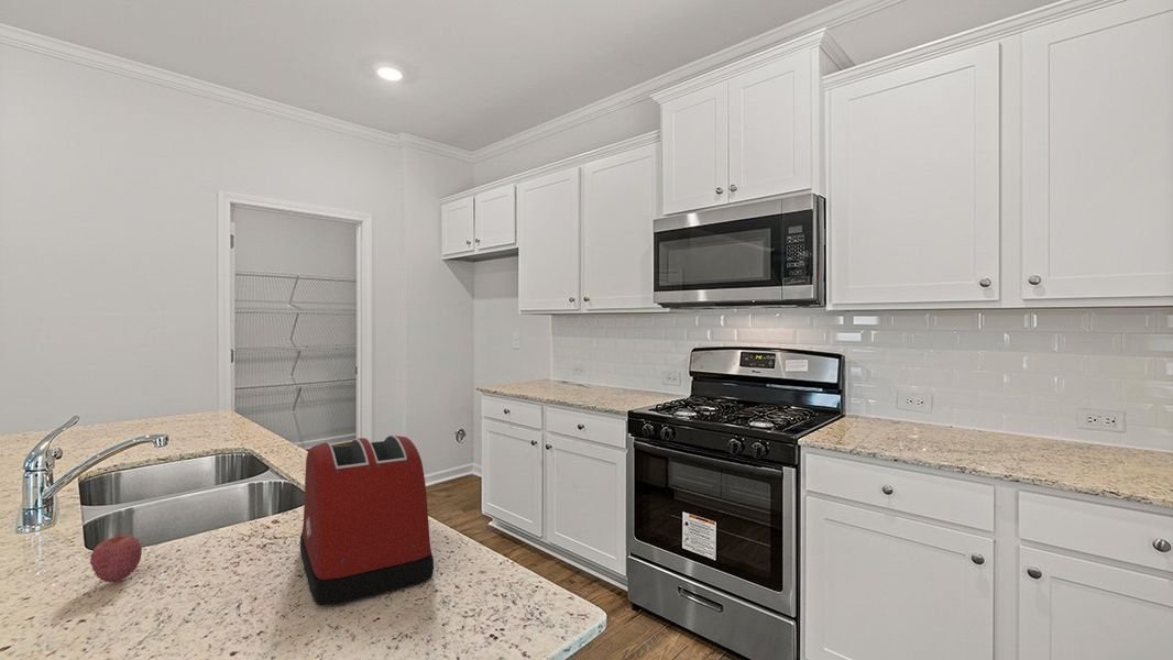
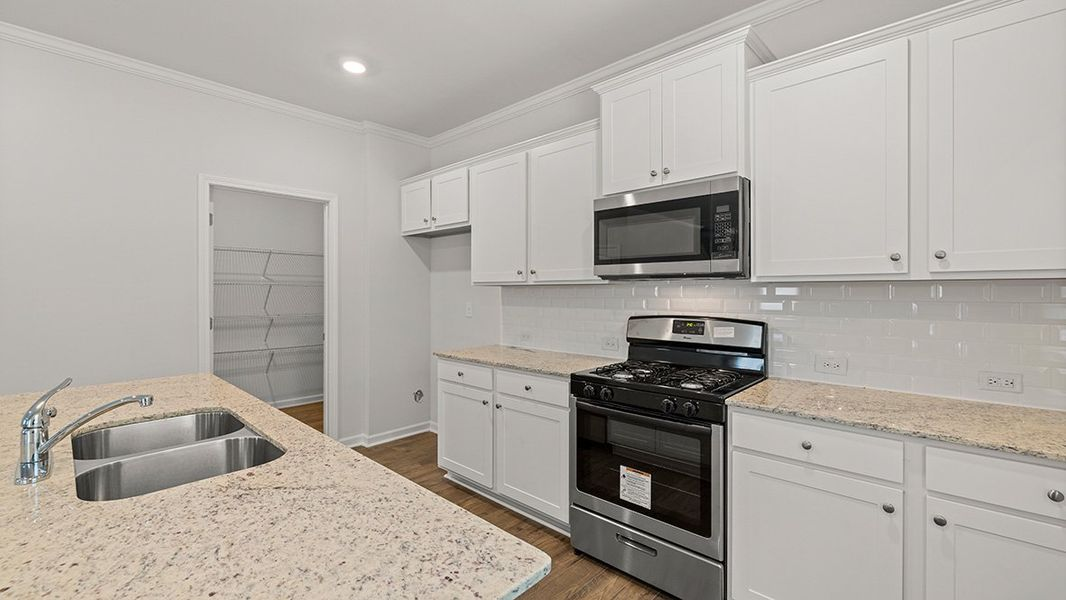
- fruit [89,532,143,584]
- toaster [299,435,435,607]
